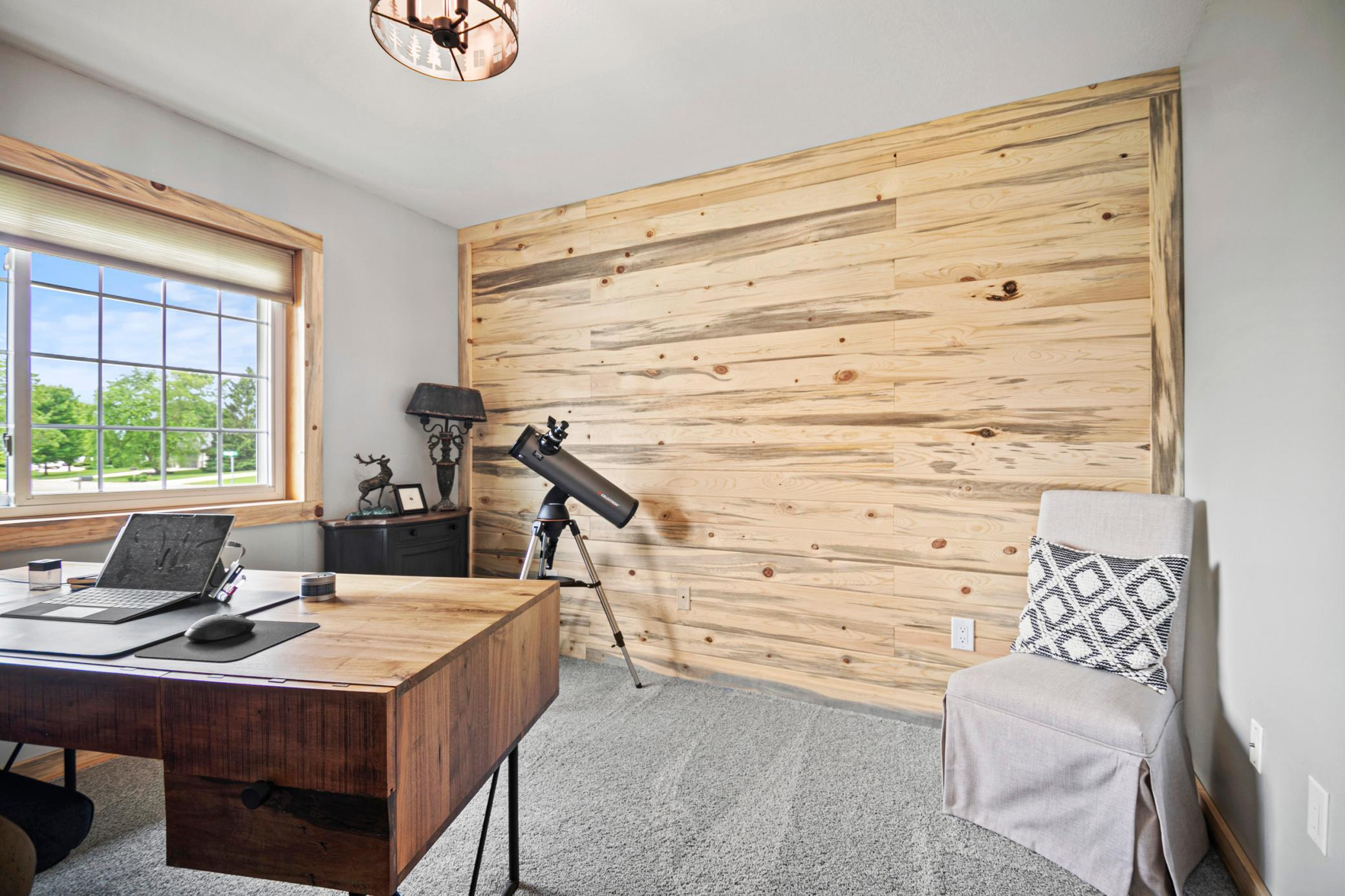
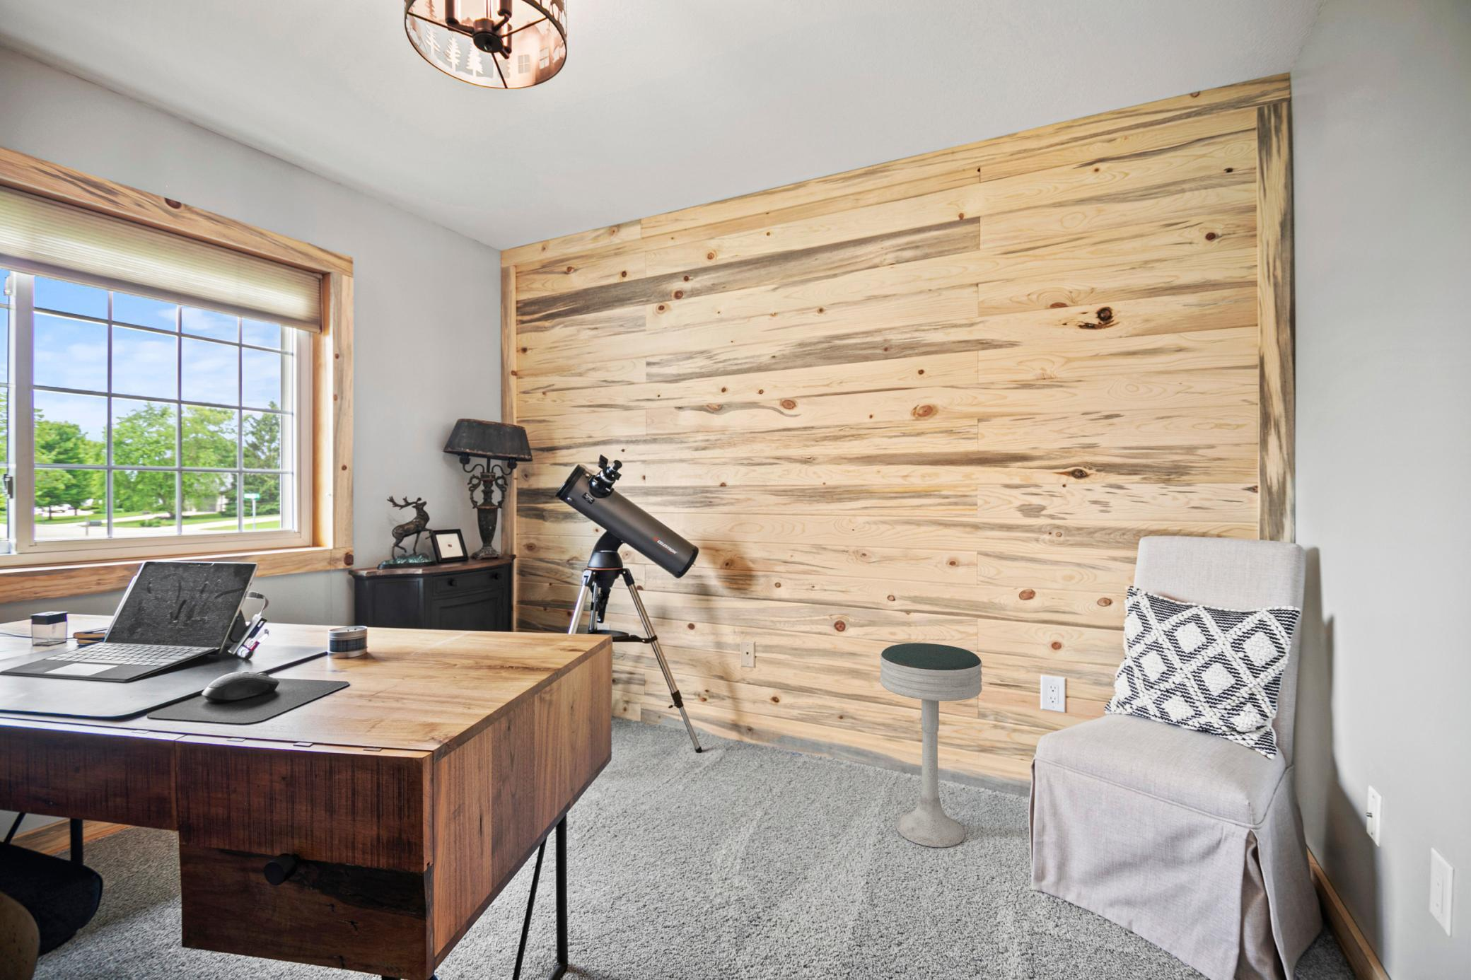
+ stool [879,643,982,849]
